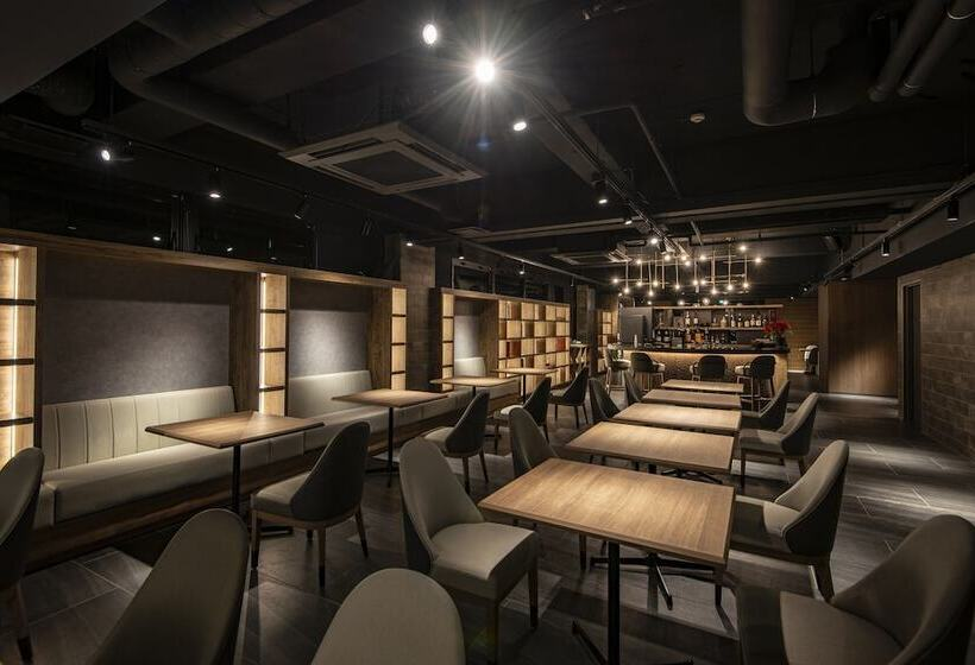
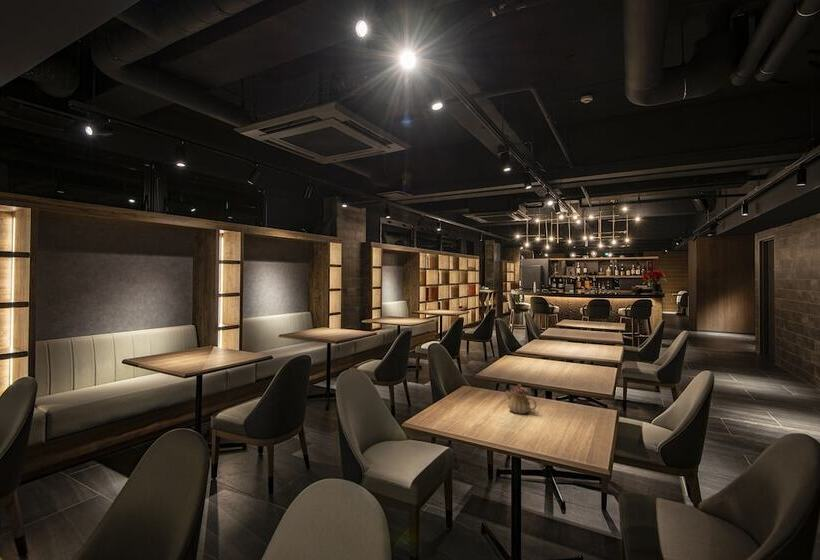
+ teapot [504,383,538,415]
